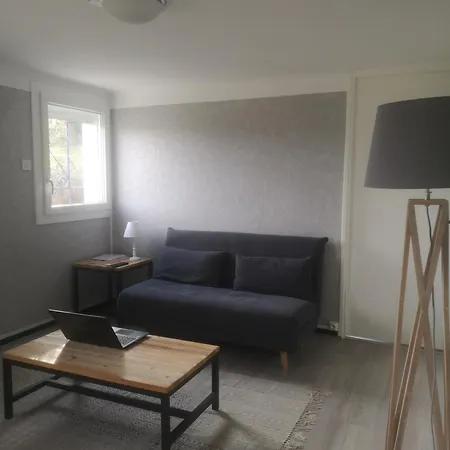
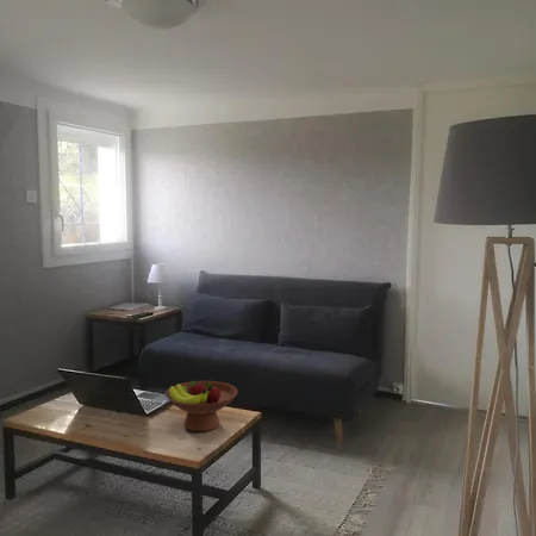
+ fruit bowl [164,380,239,432]
